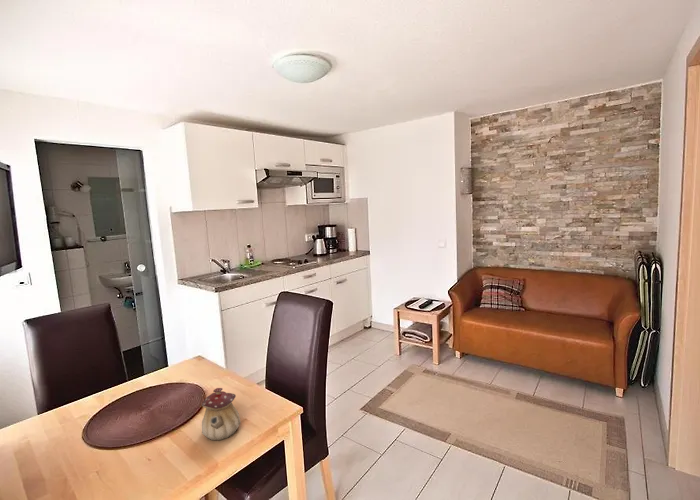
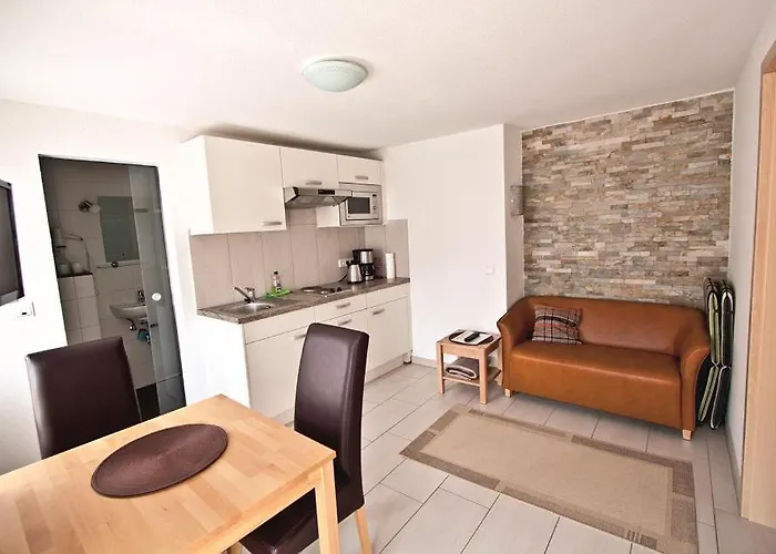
- teapot [201,387,242,441]
